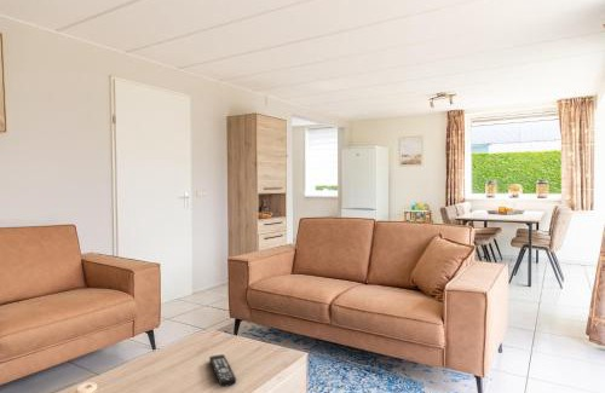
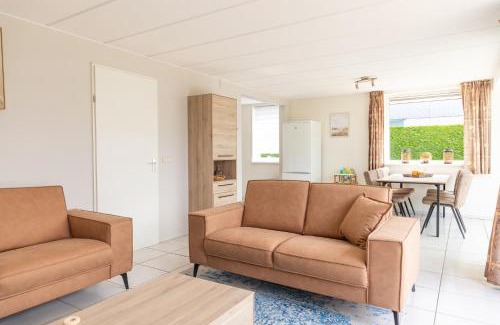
- remote control [208,353,237,388]
